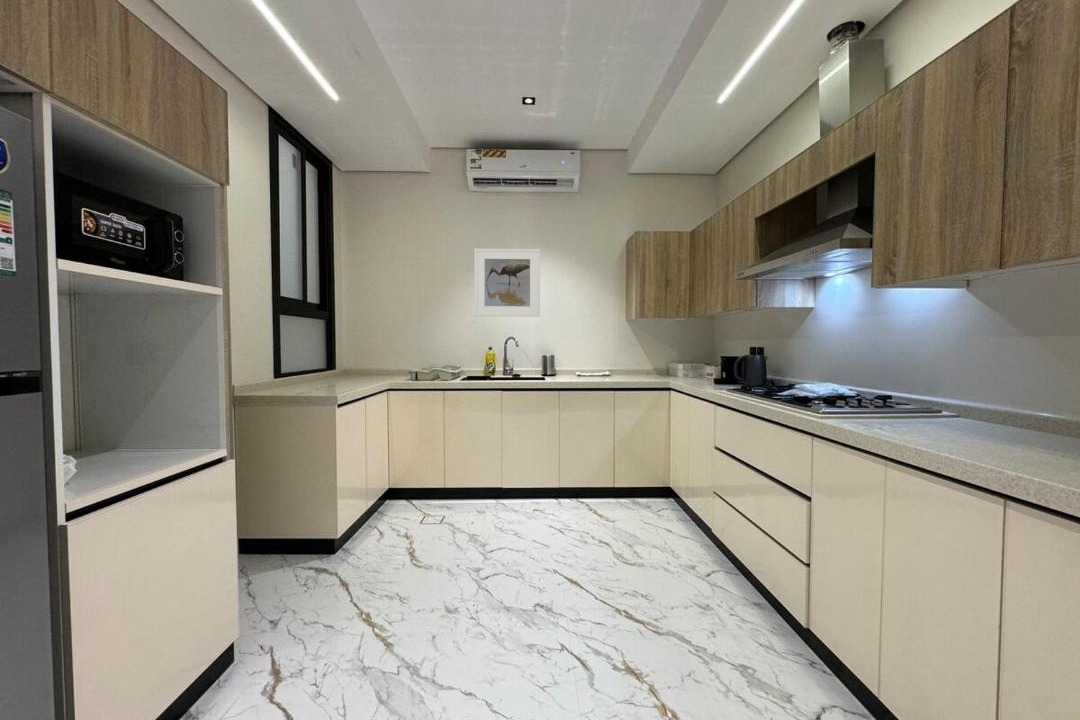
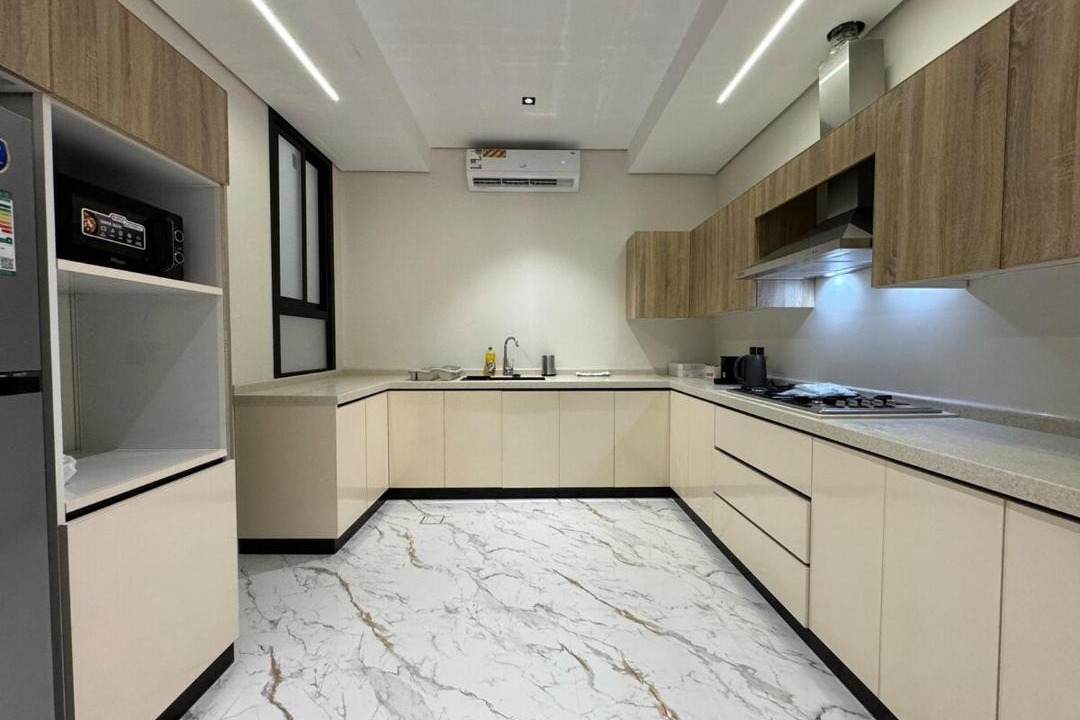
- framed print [473,247,541,318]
